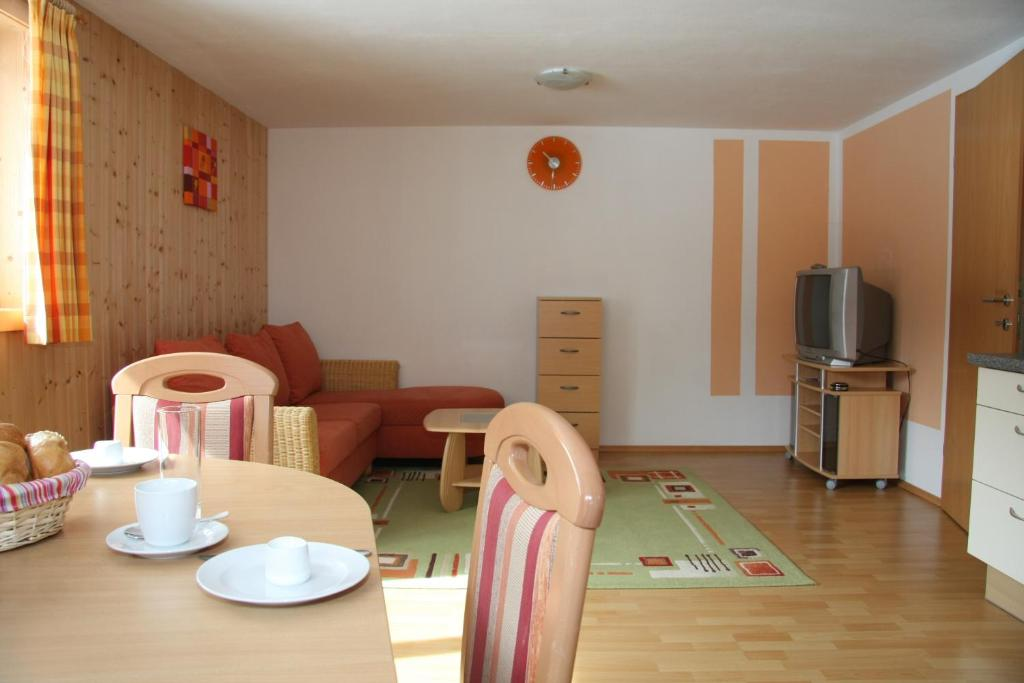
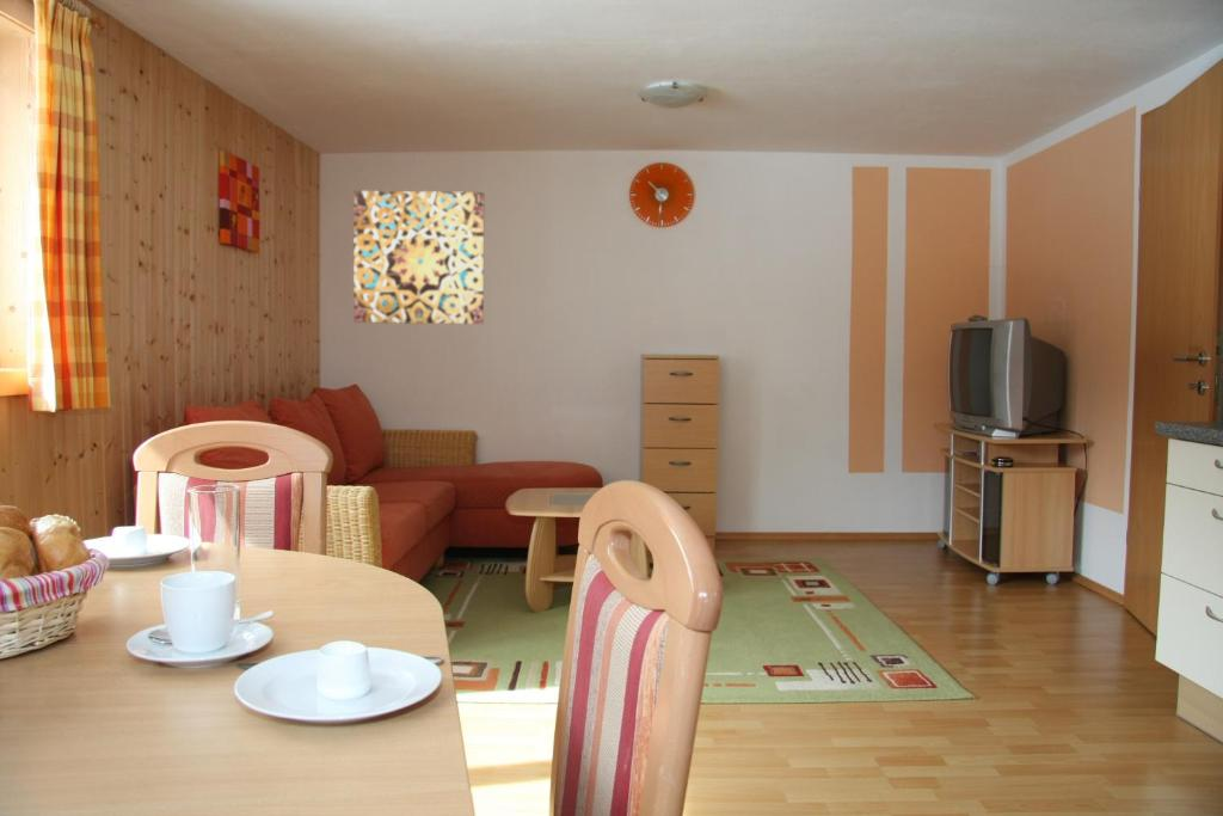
+ wall art [352,190,485,325]
